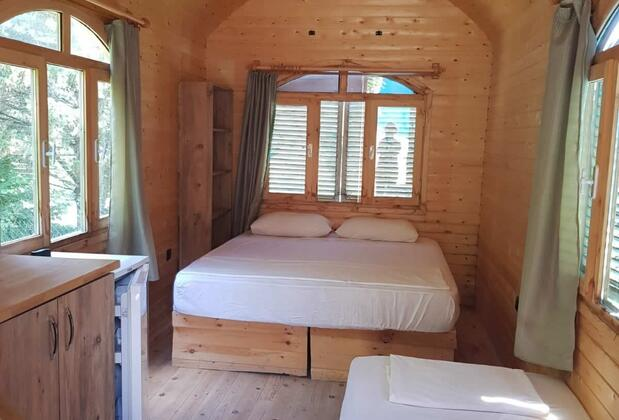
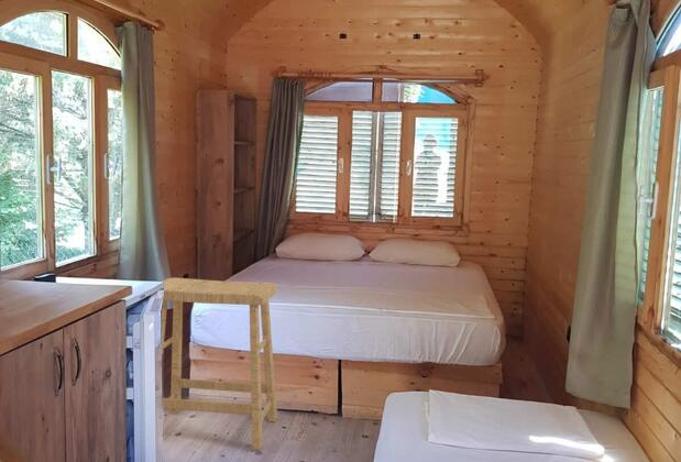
+ stool [161,276,278,452]
